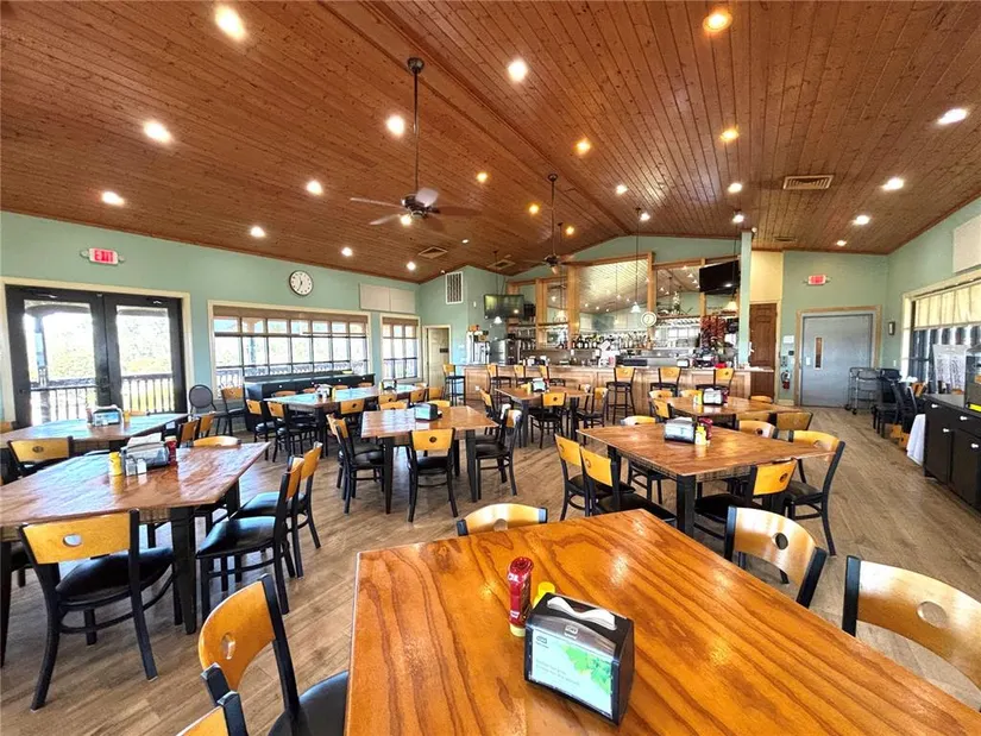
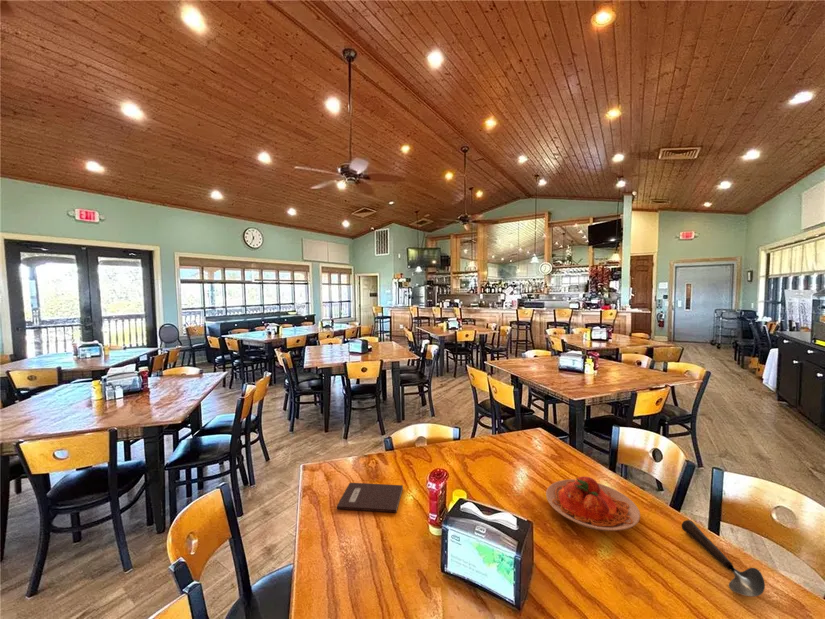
+ spoon [681,519,766,598]
+ notebook [336,482,404,514]
+ plate [545,475,641,532]
